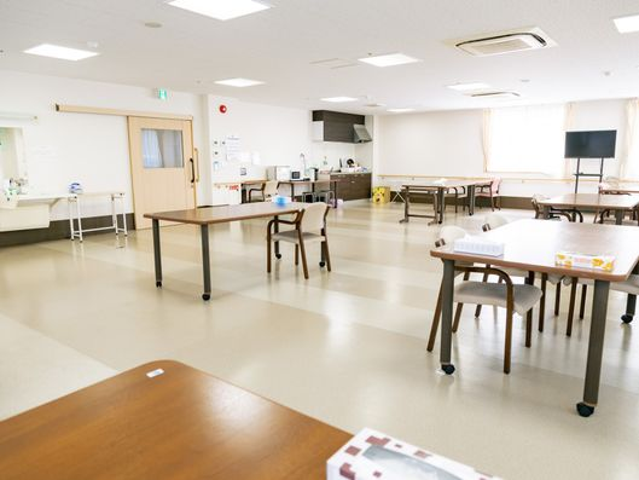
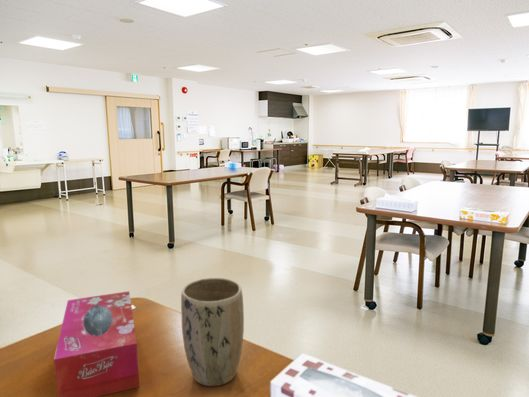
+ plant pot [180,277,245,387]
+ tissue box [53,290,140,397]
